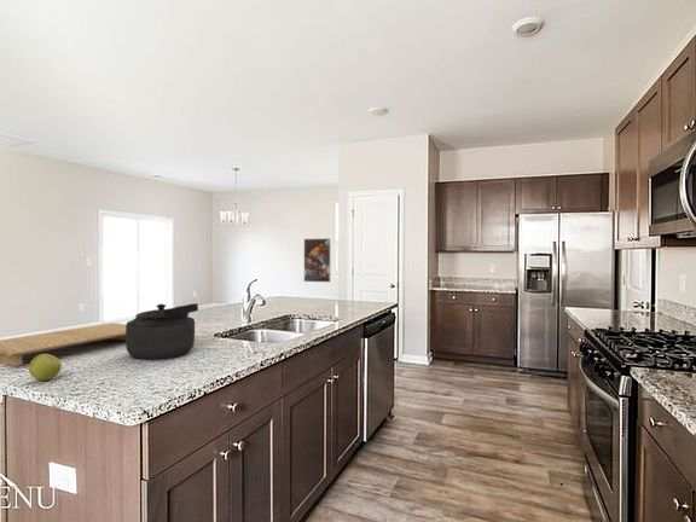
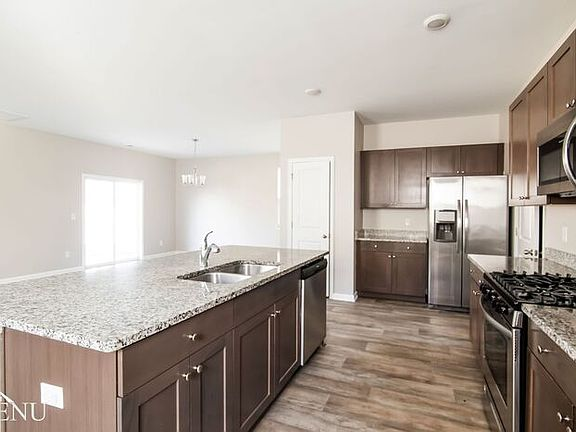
- apple [28,353,63,382]
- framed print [303,237,332,283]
- cutting board [0,321,127,367]
- kettle [124,302,199,360]
